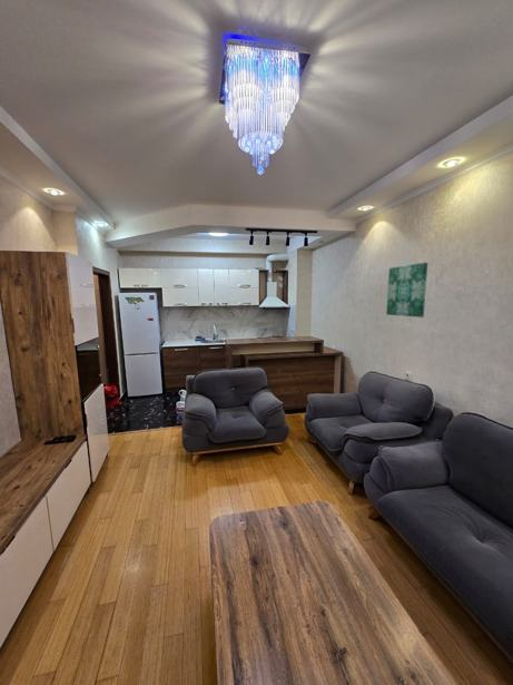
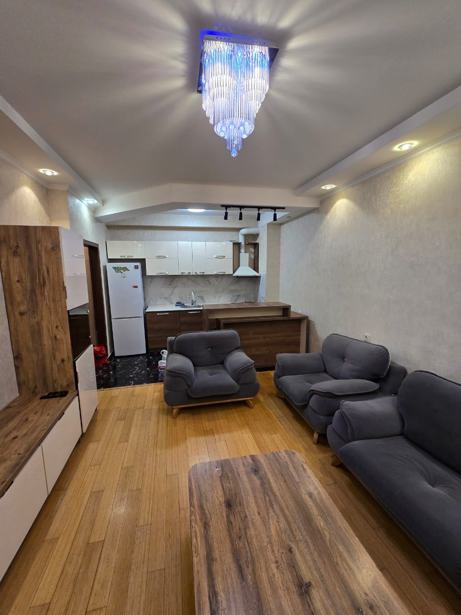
- wall art [385,262,428,319]
